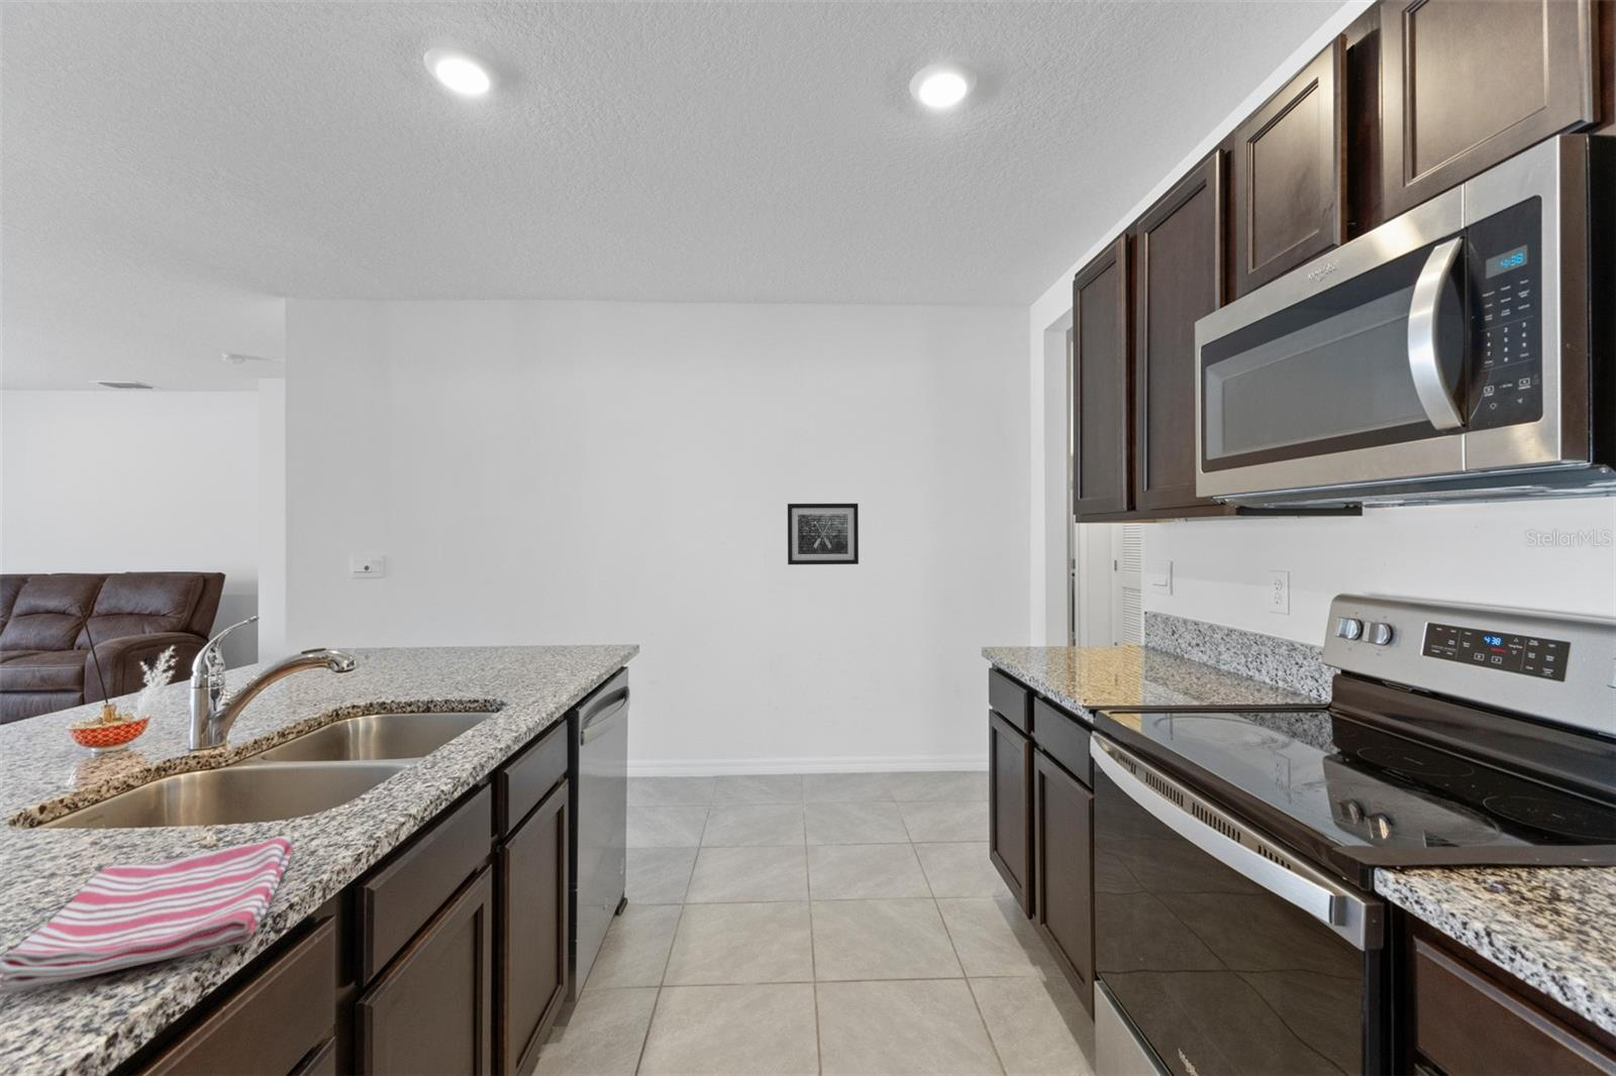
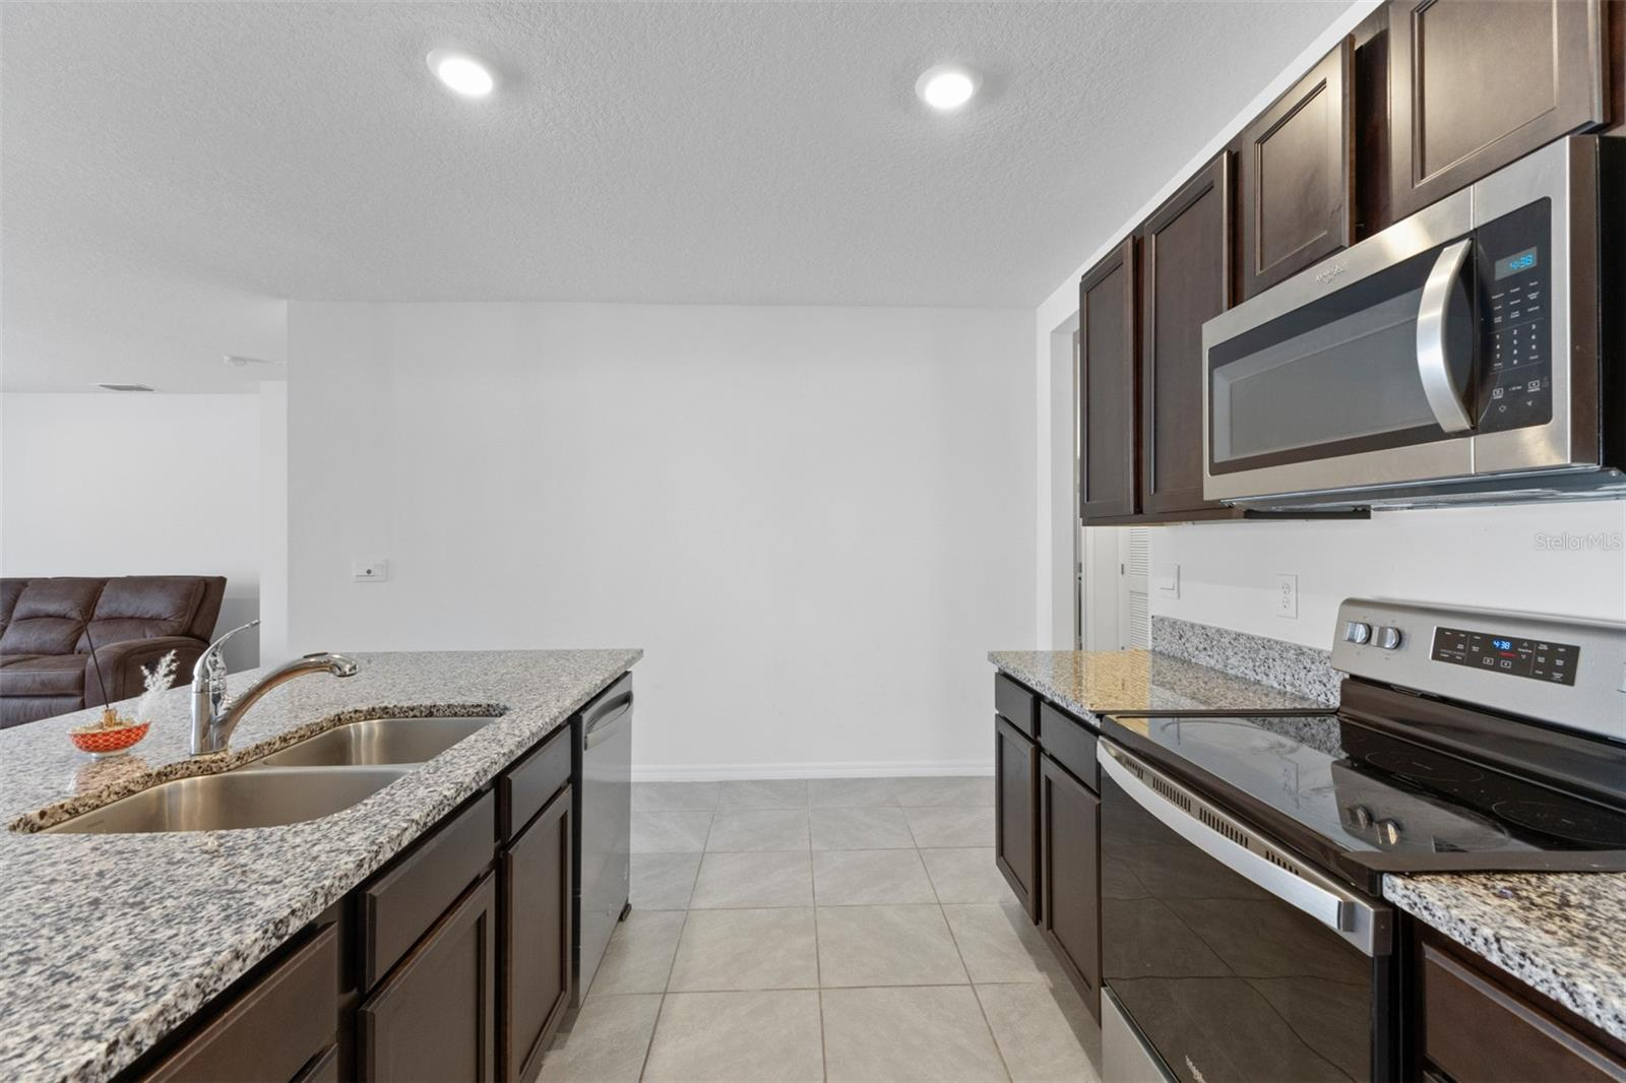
- wall art [787,503,859,567]
- dish towel [0,835,296,997]
